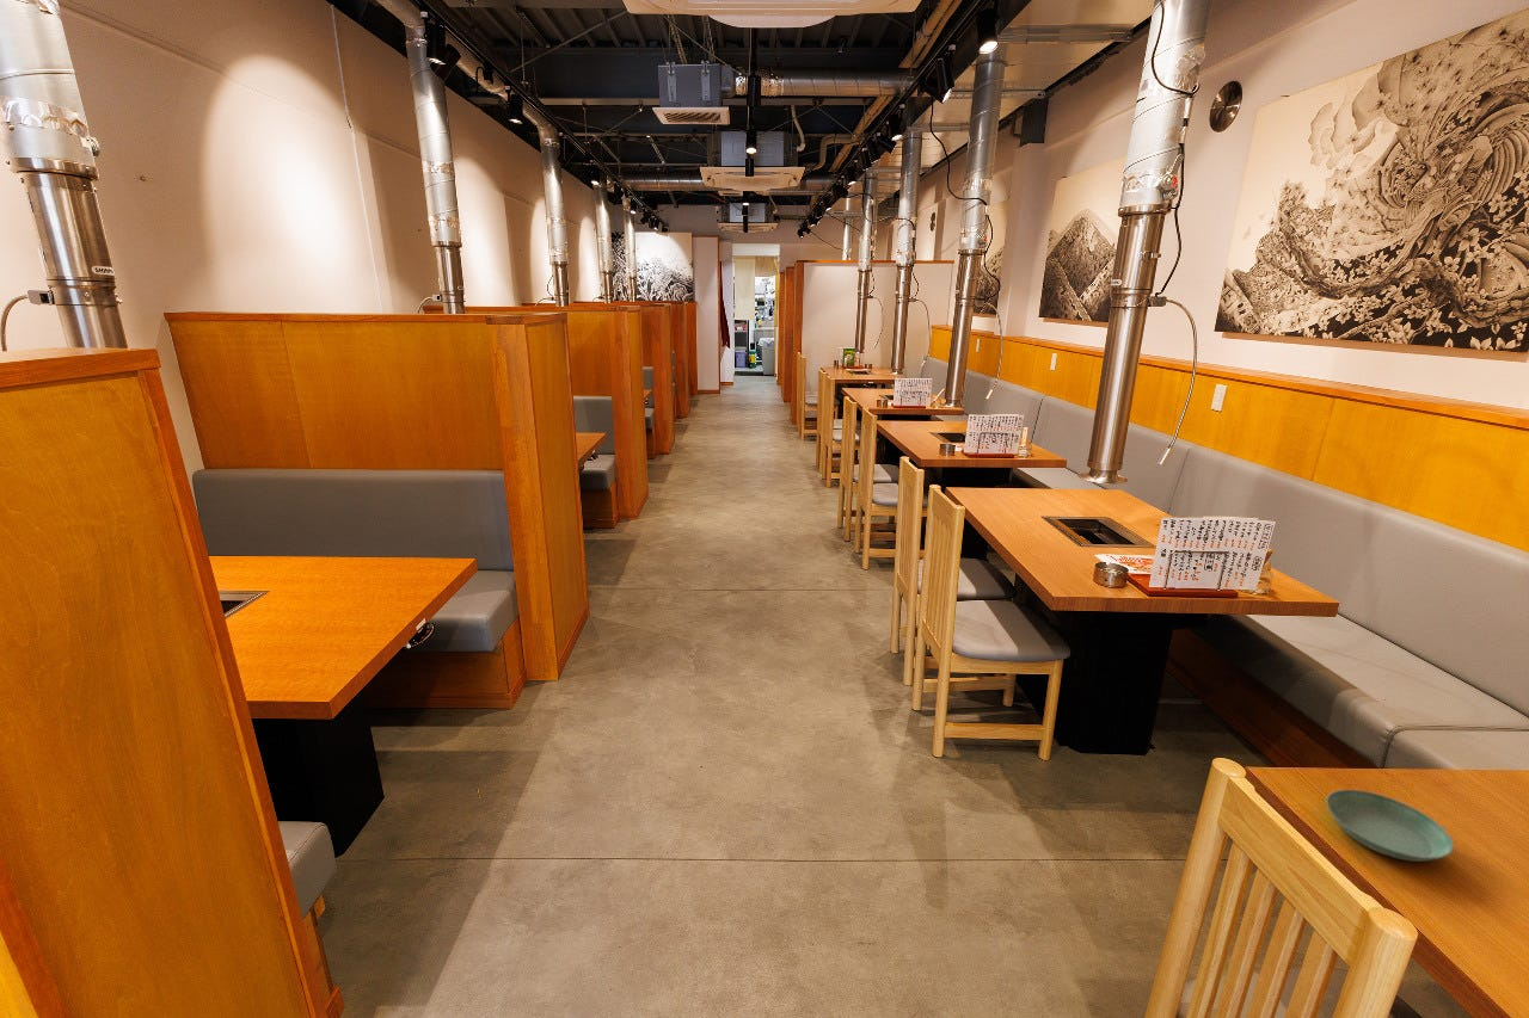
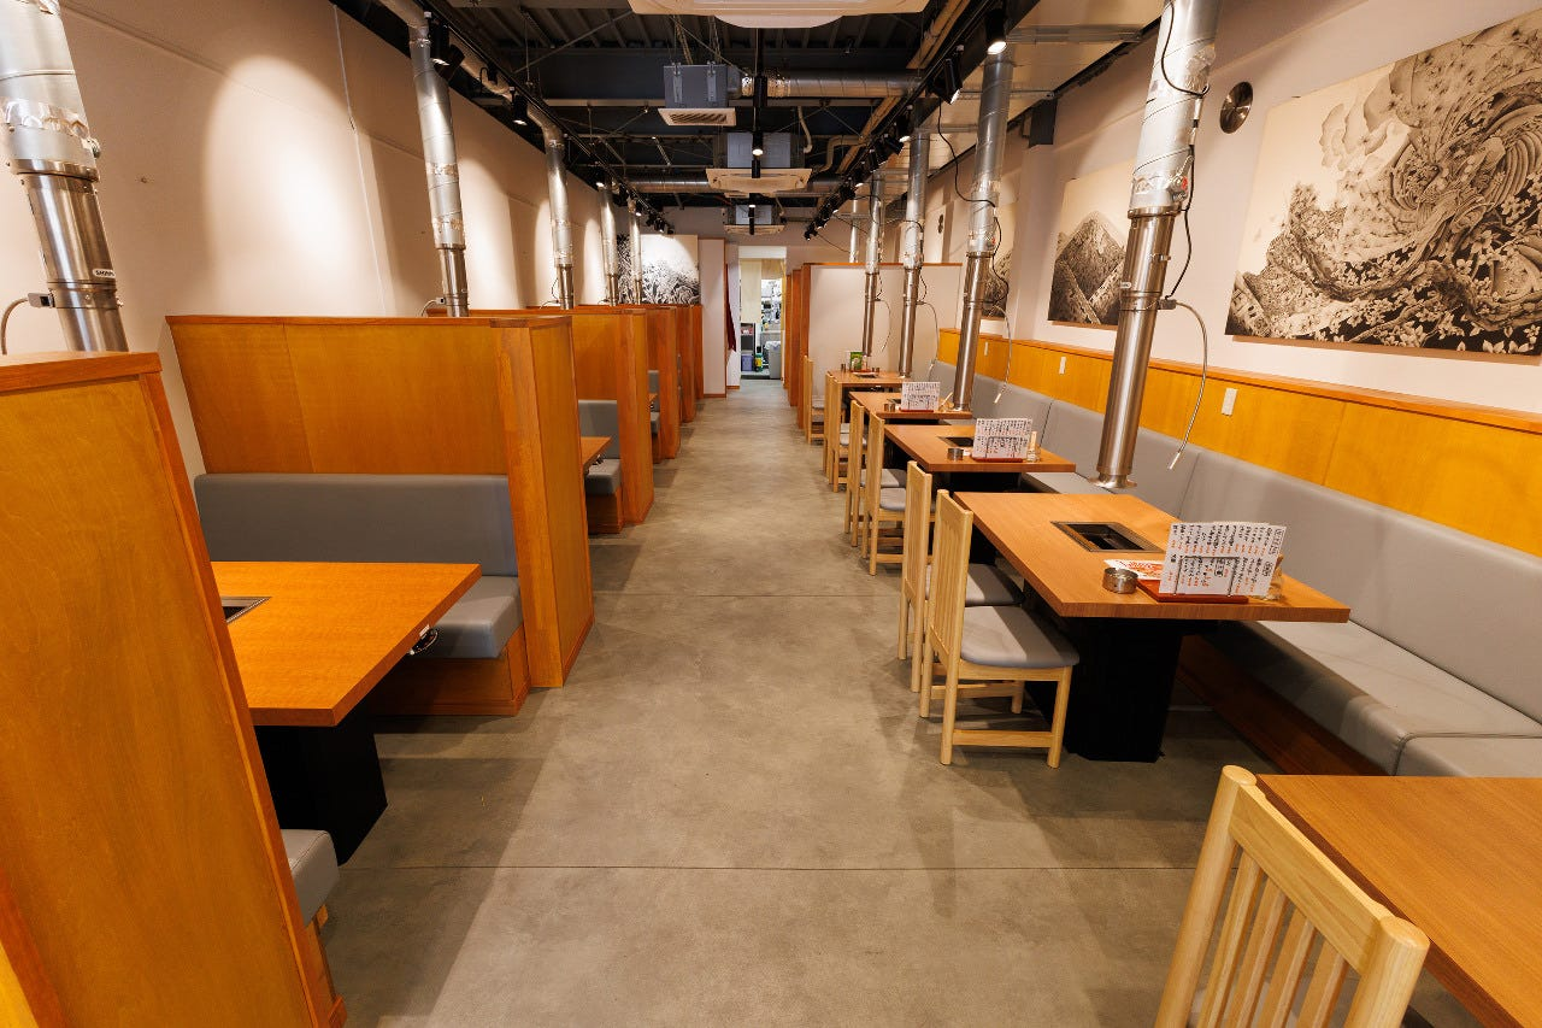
- saucer [1325,788,1455,863]
